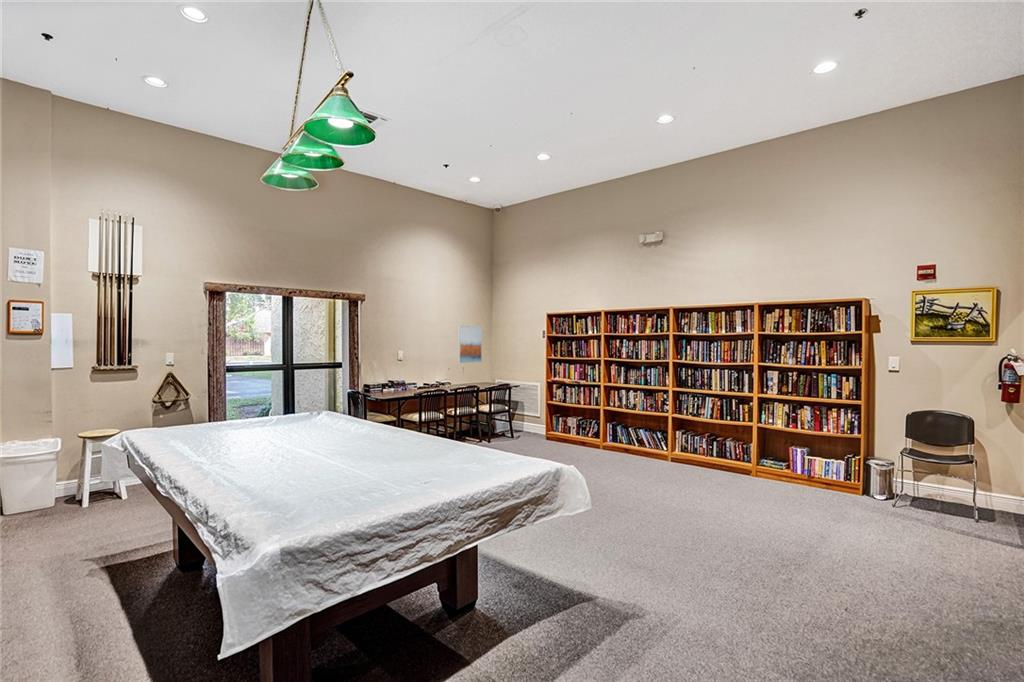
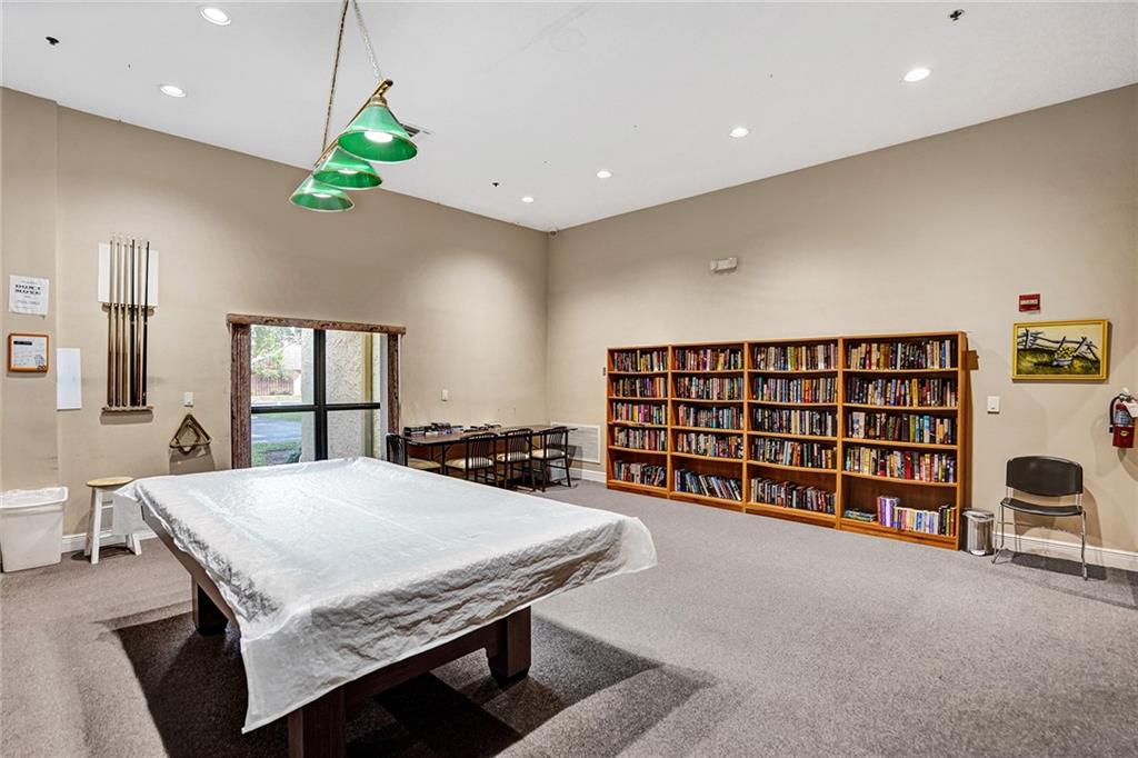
- wall art [457,325,483,364]
